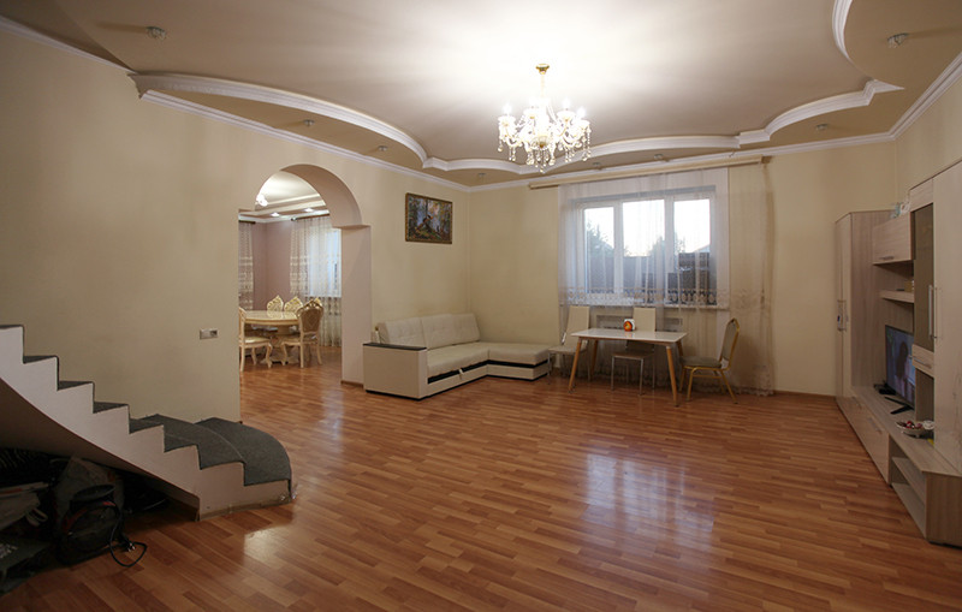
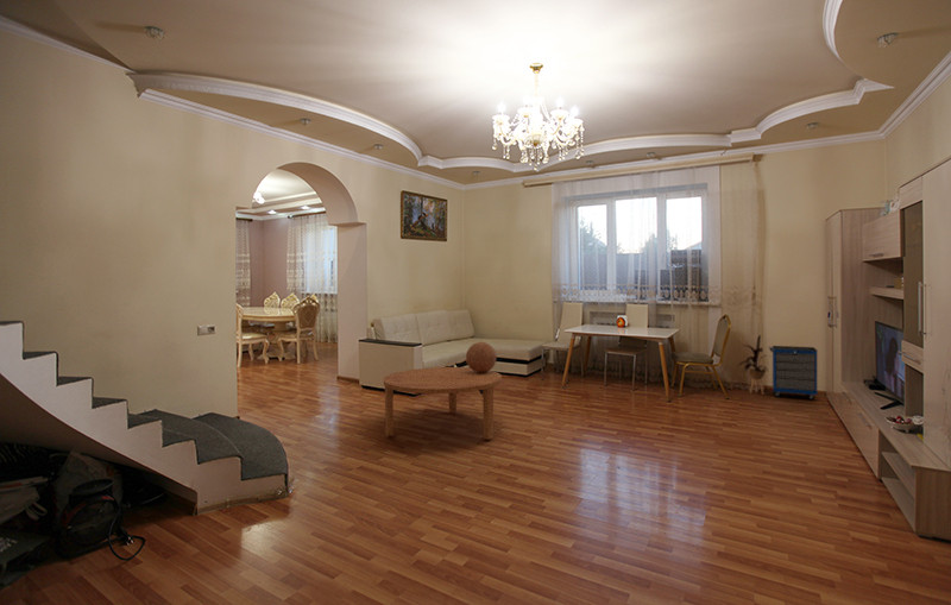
+ cabinet [768,345,818,401]
+ decorative ball [465,341,498,373]
+ house plant [736,334,770,396]
+ coffee table [383,366,503,441]
